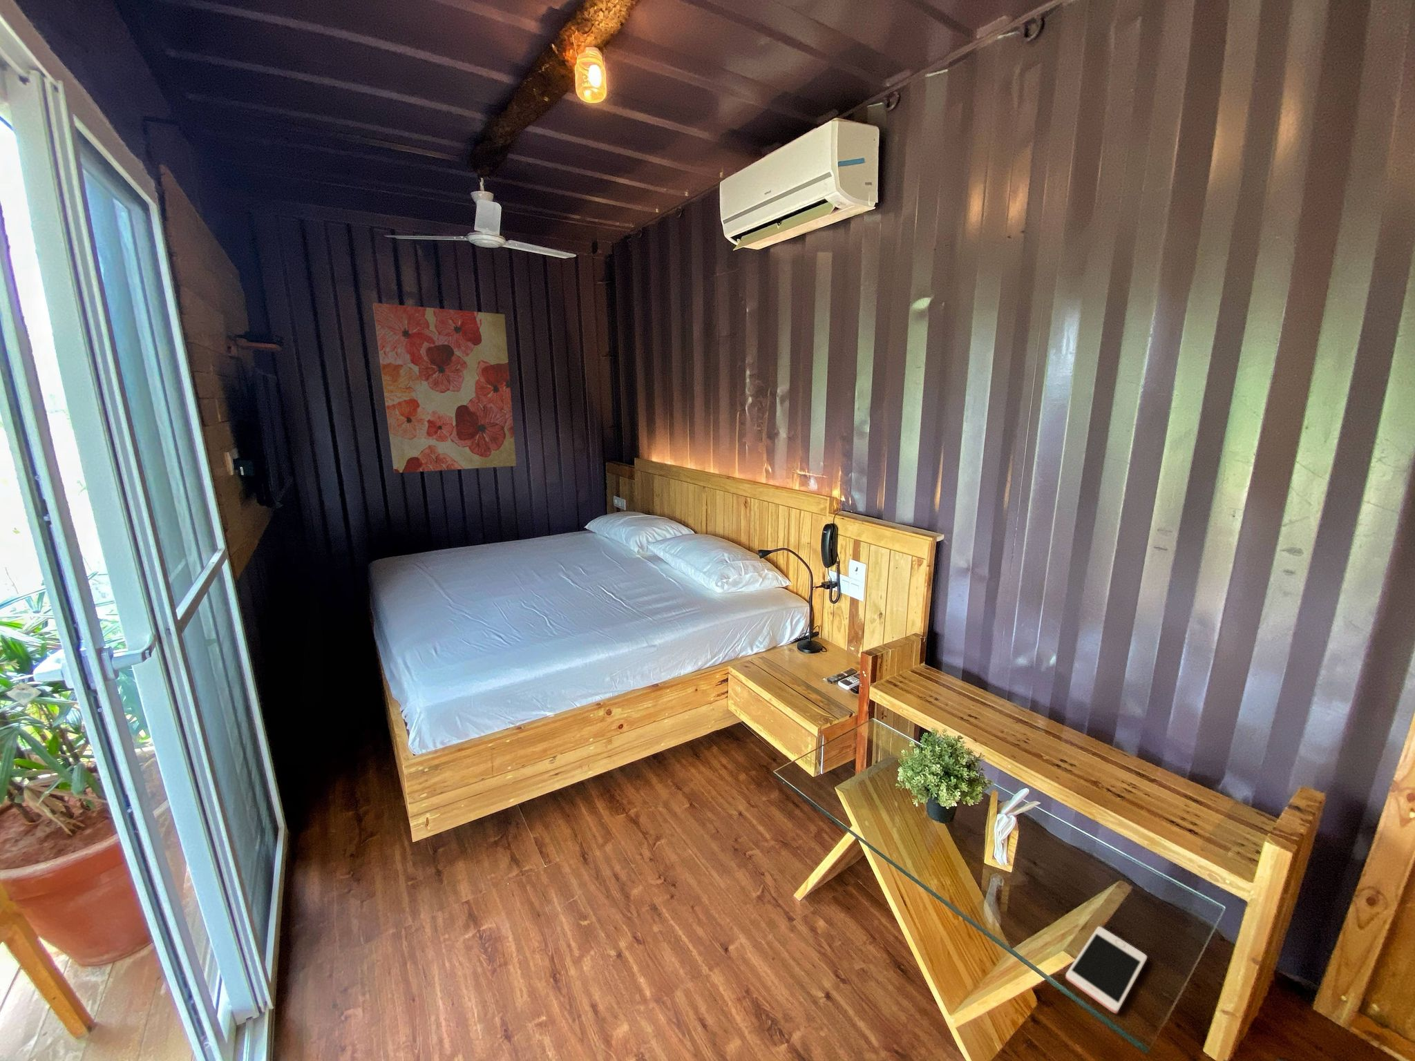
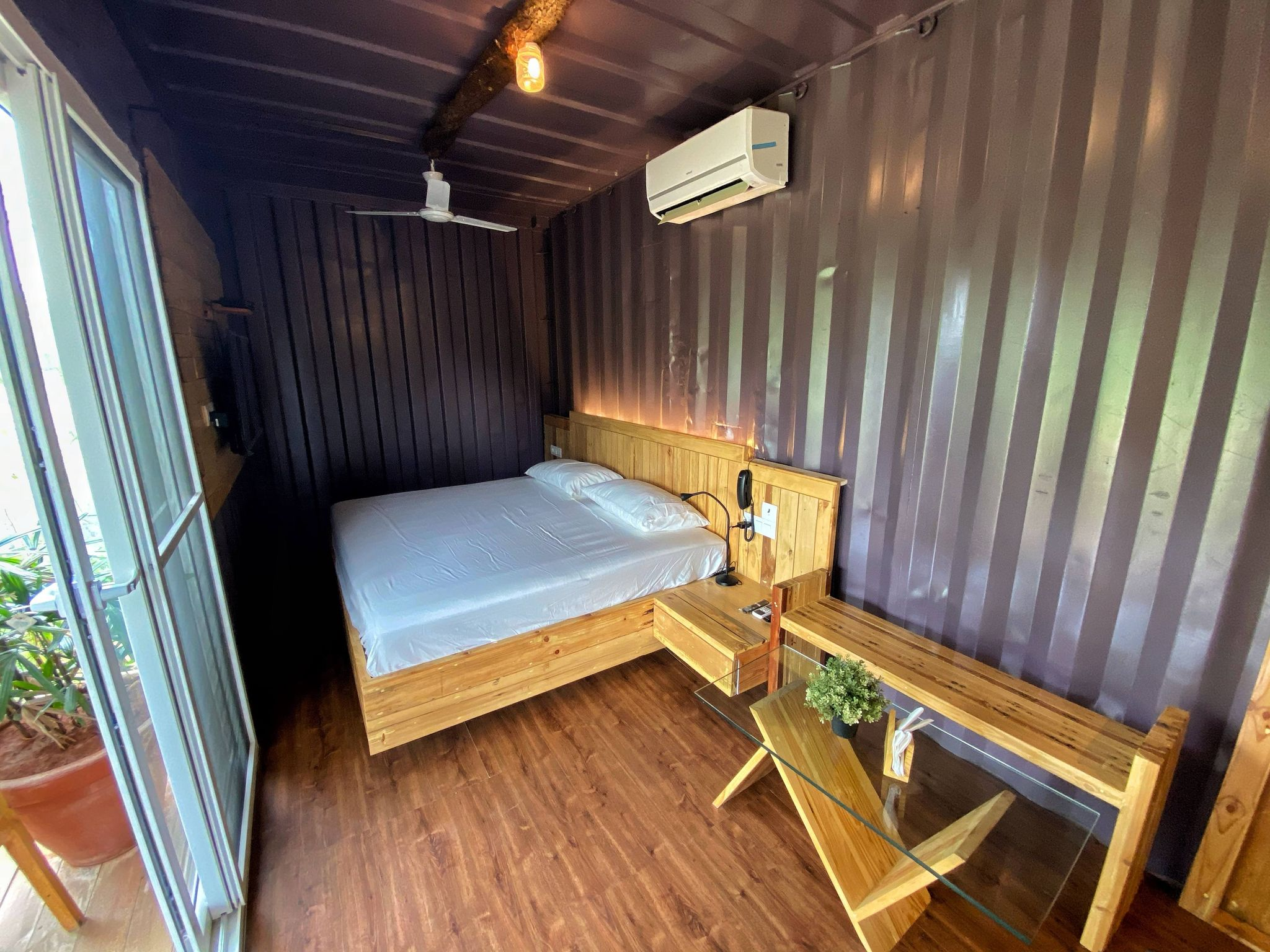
- cell phone [1065,926,1148,1014]
- wall art [372,302,517,474]
